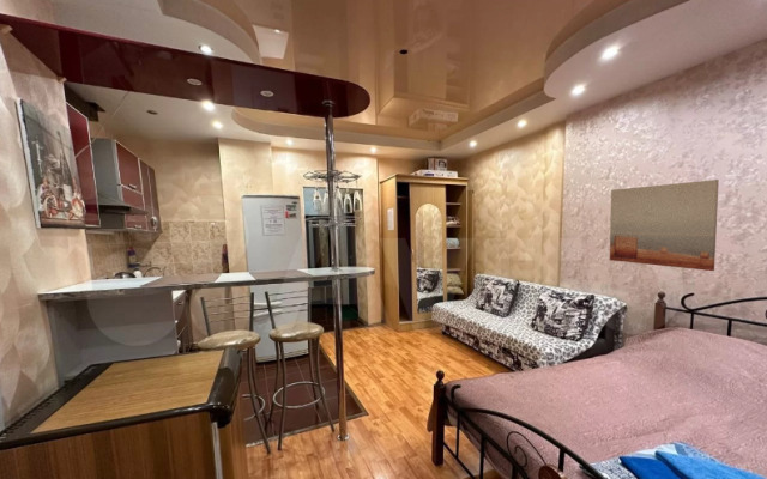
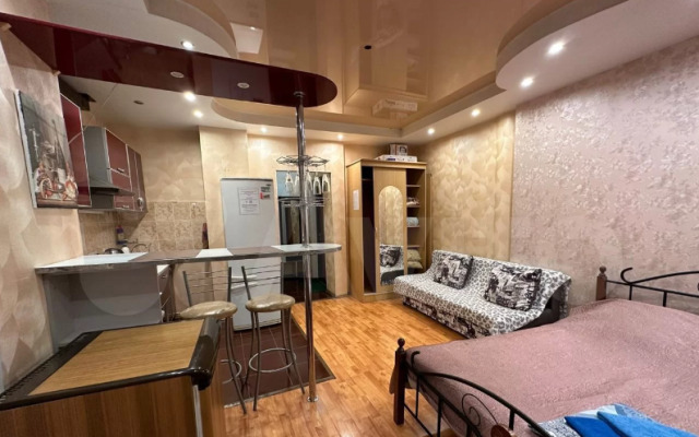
- wall art [609,178,720,272]
